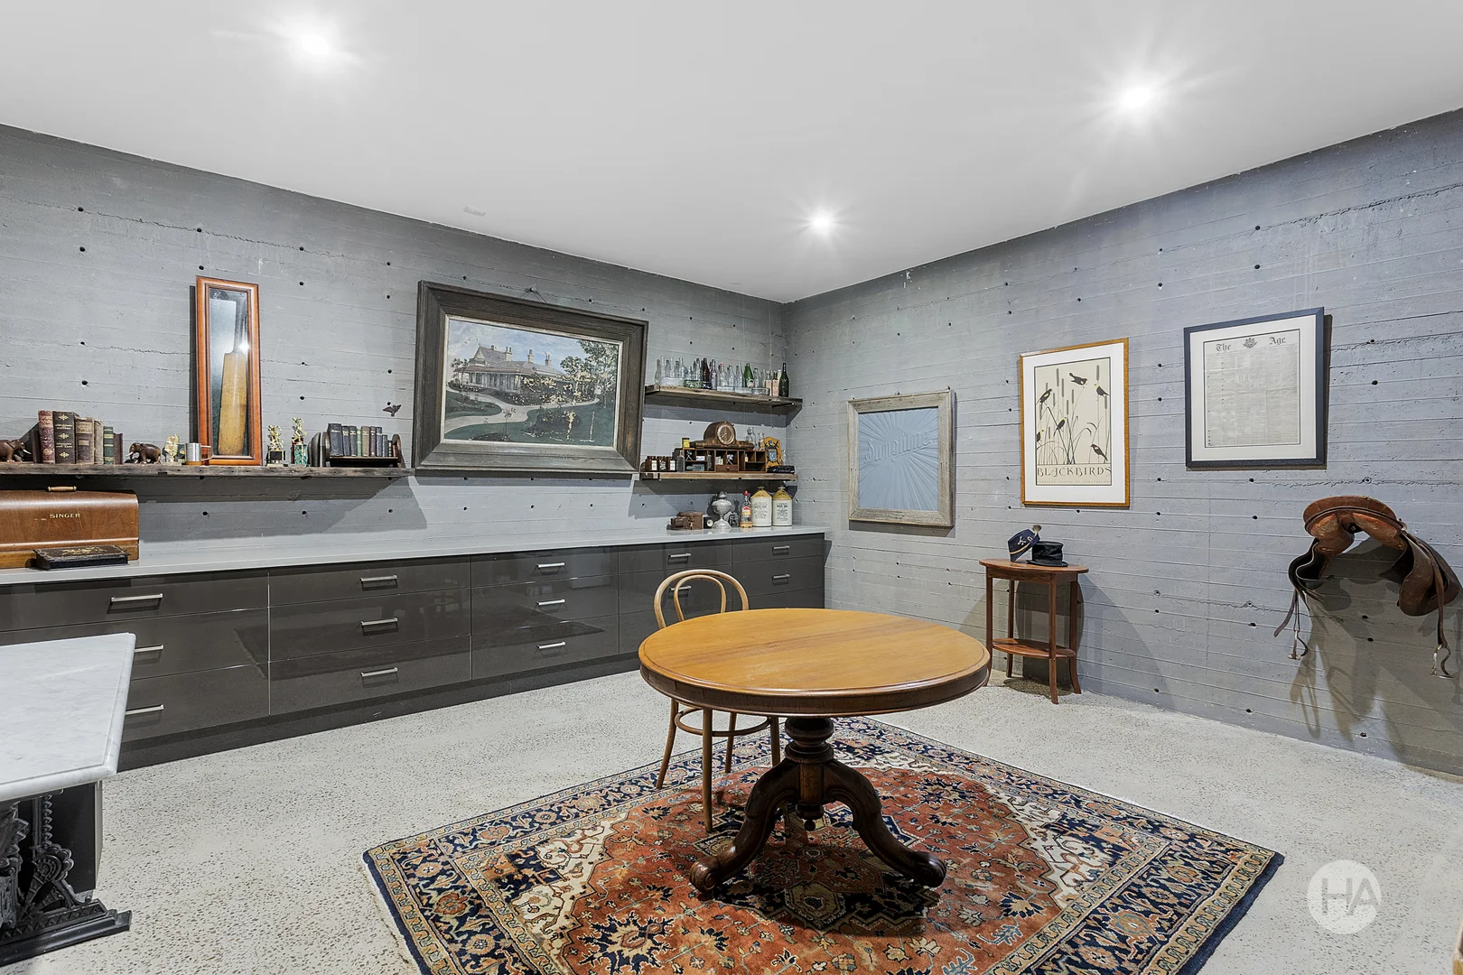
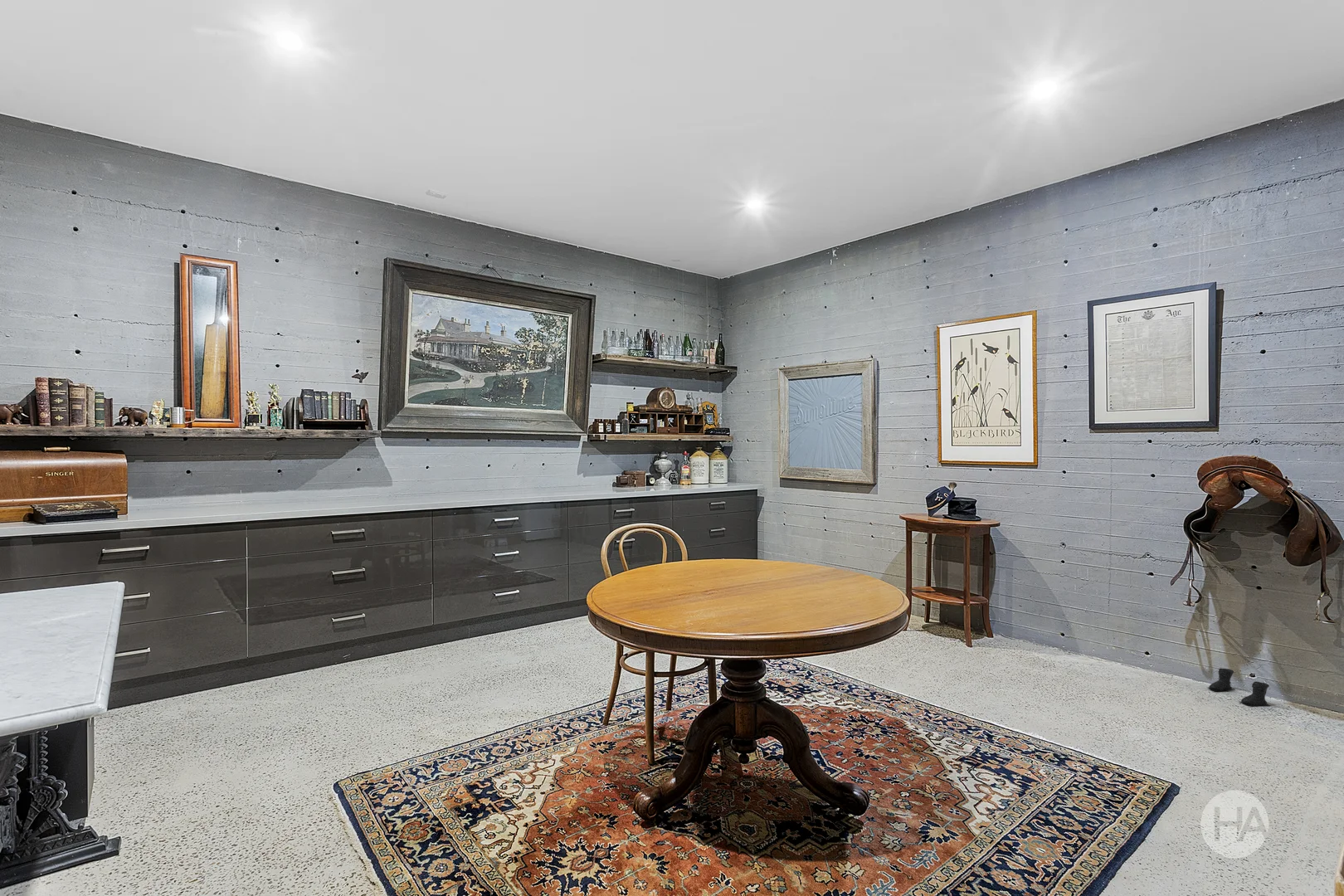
+ boots [1207,667,1270,707]
